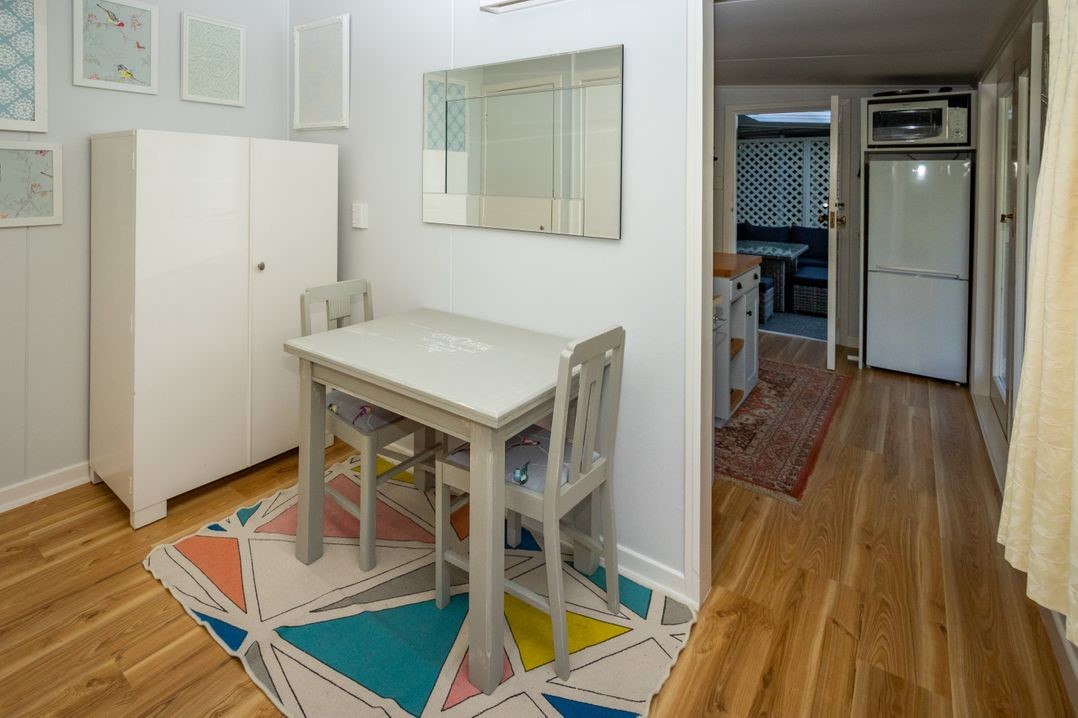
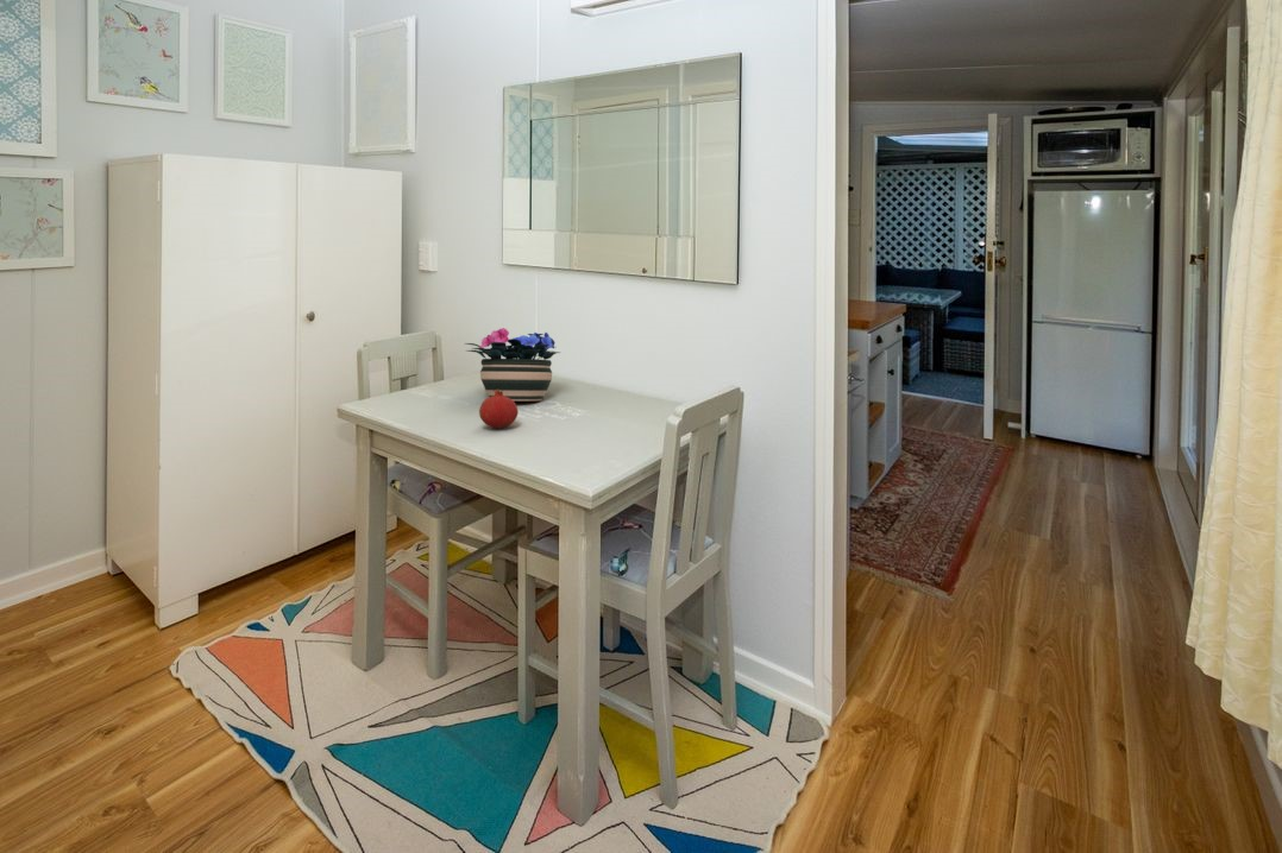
+ potted flower [464,327,561,402]
+ fruit [478,390,519,430]
